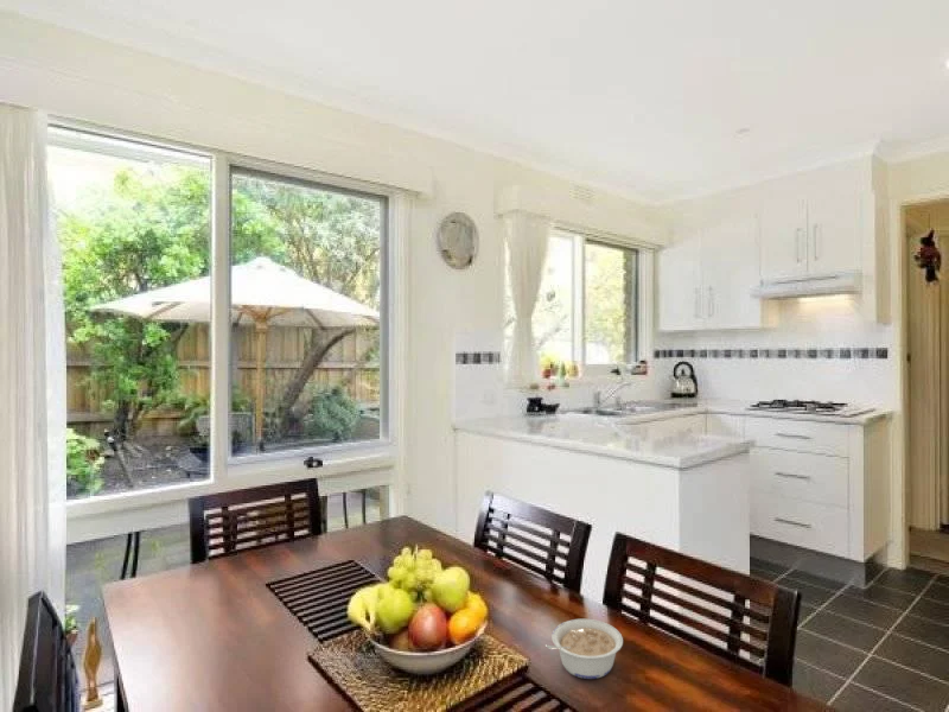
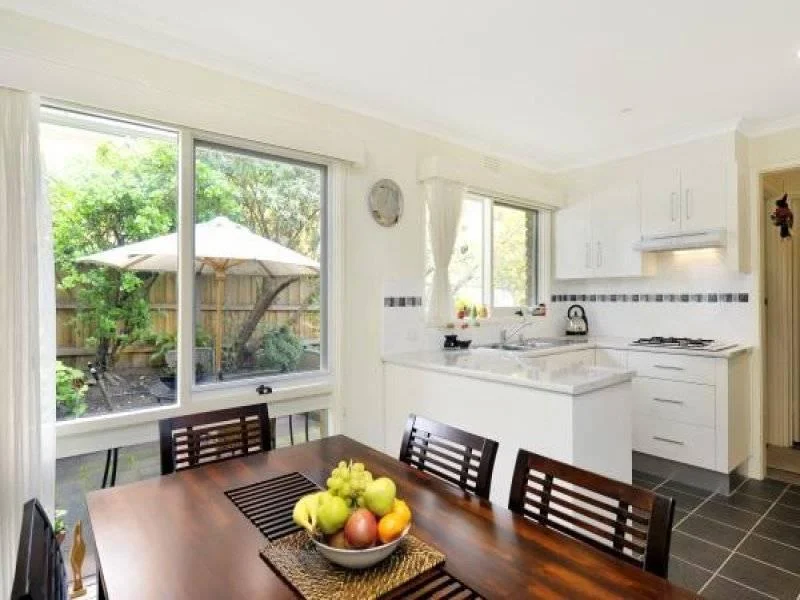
- legume [543,618,624,680]
